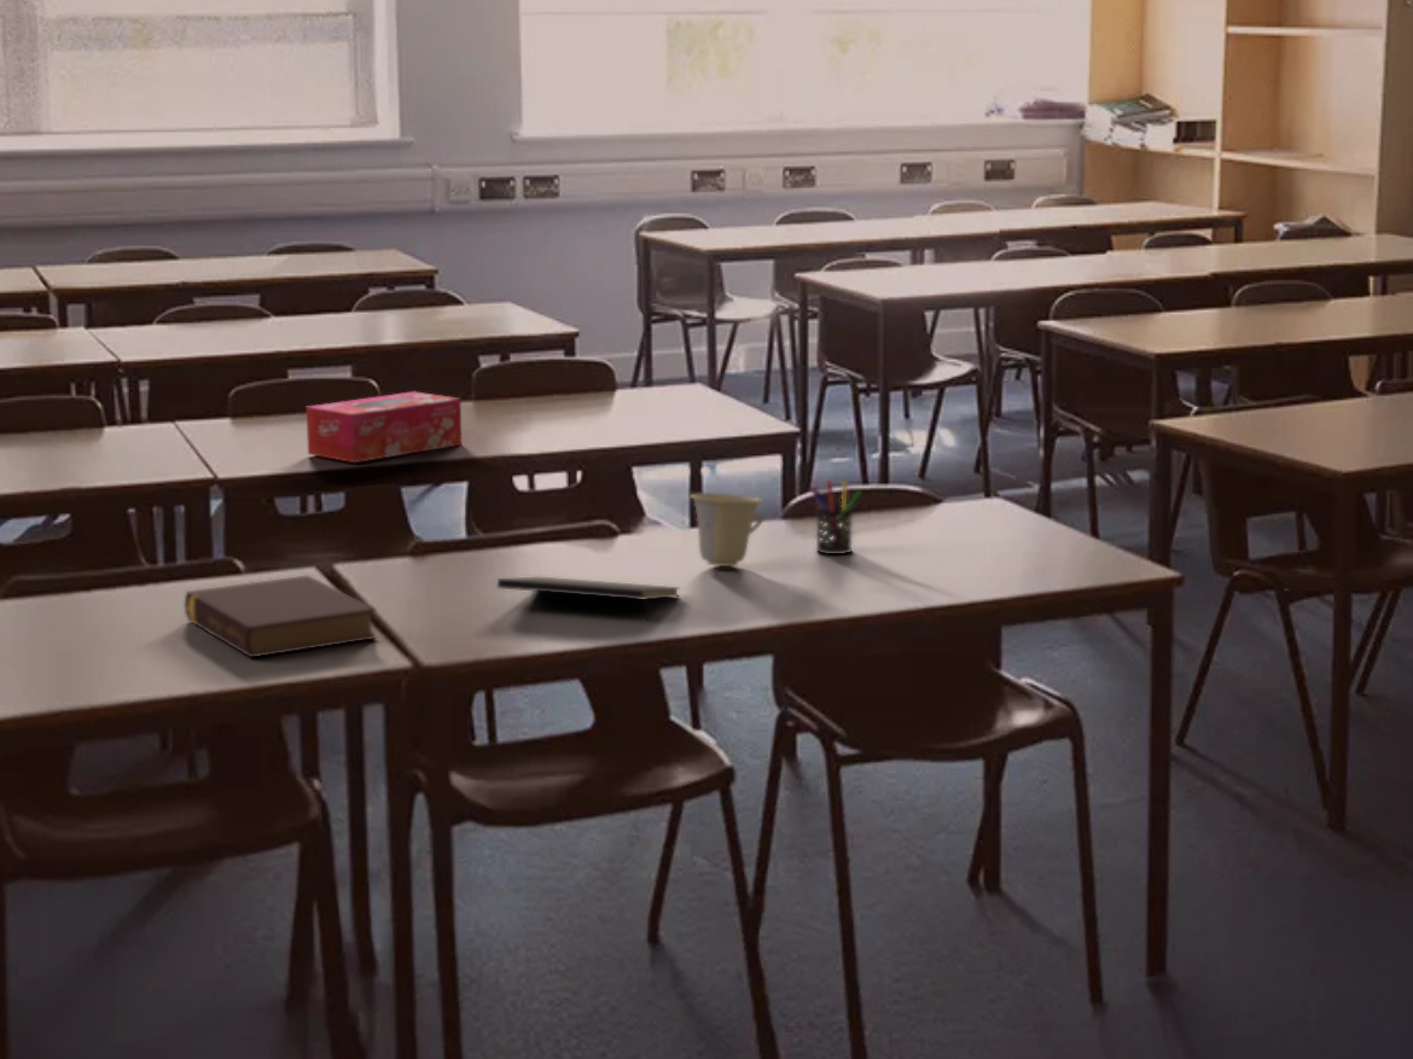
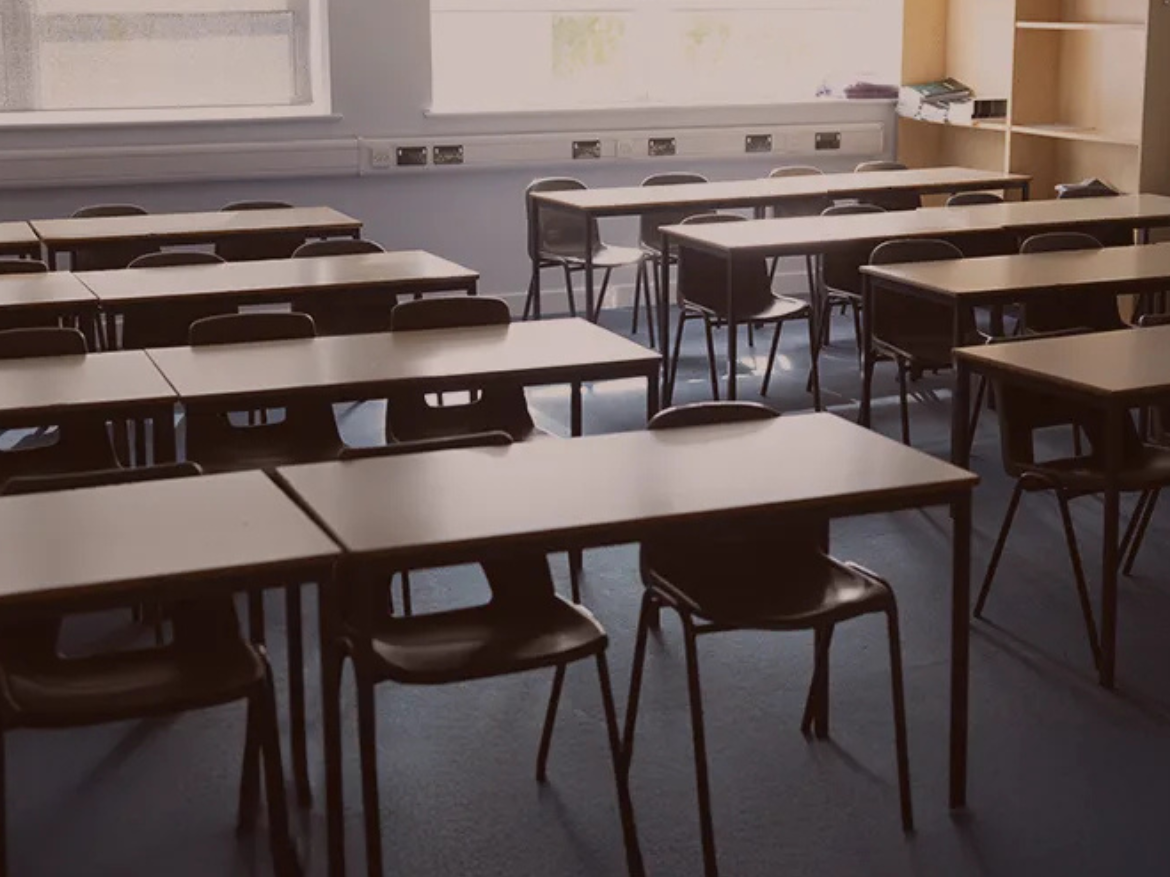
- tissue box [304,390,463,464]
- pen holder [809,478,862,555]
- cup [688,491,764,568]
- notepad [496,575,681,621]
- book [184,575,378,659]
